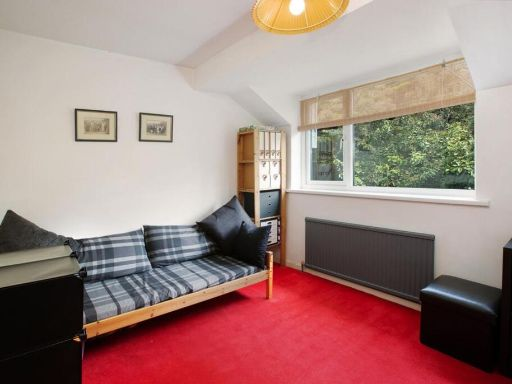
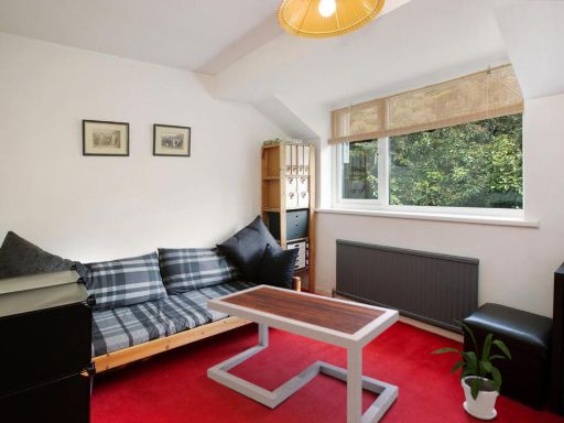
+ house plant [430,317,512,421]
+ coffee table [206,284,400,423]
